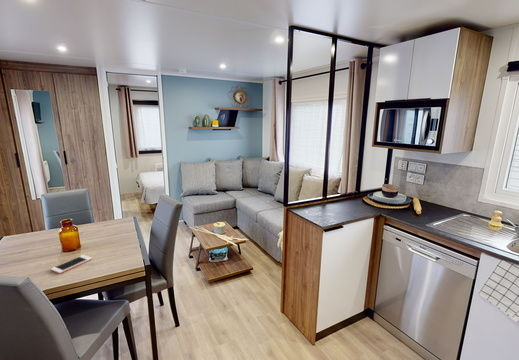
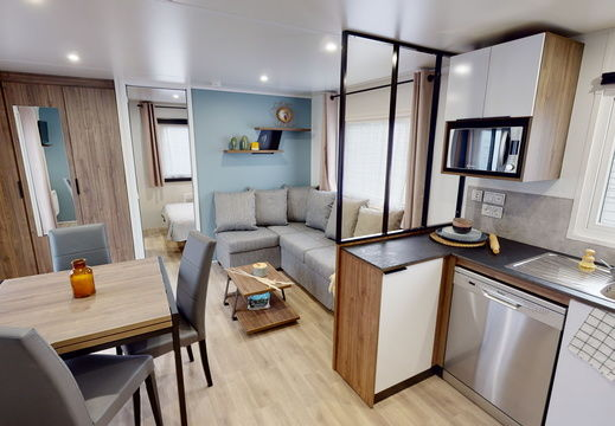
- cell phone [50,254,93,274]
